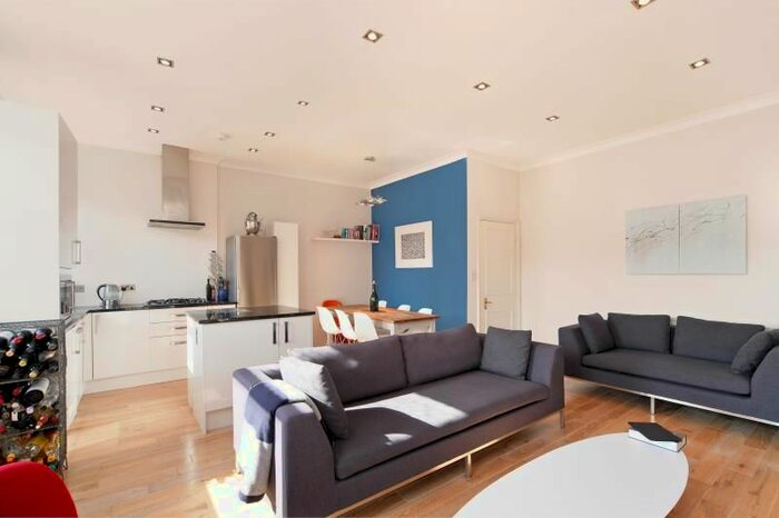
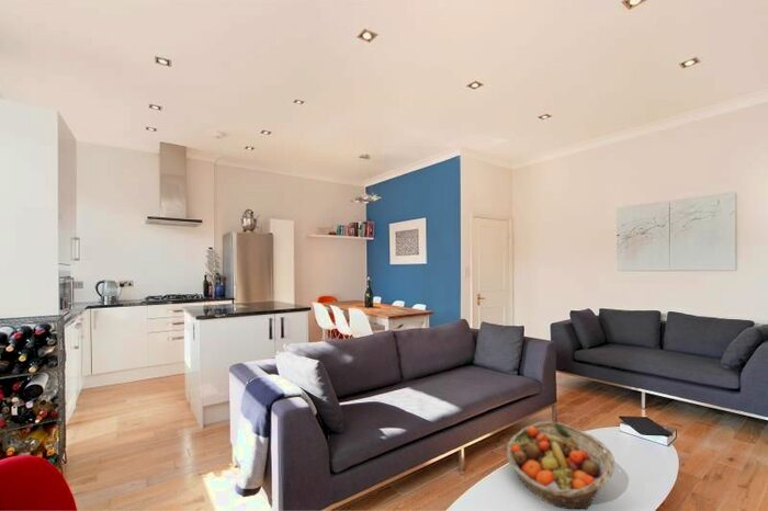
+ fruit basket [506,420,615,511]
